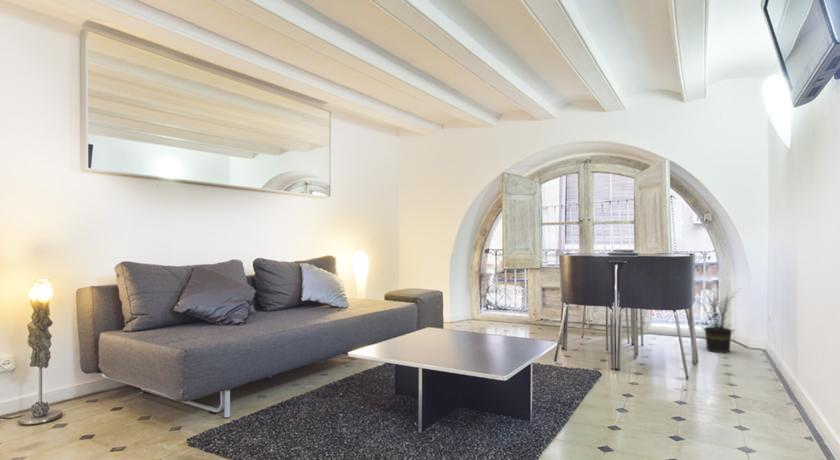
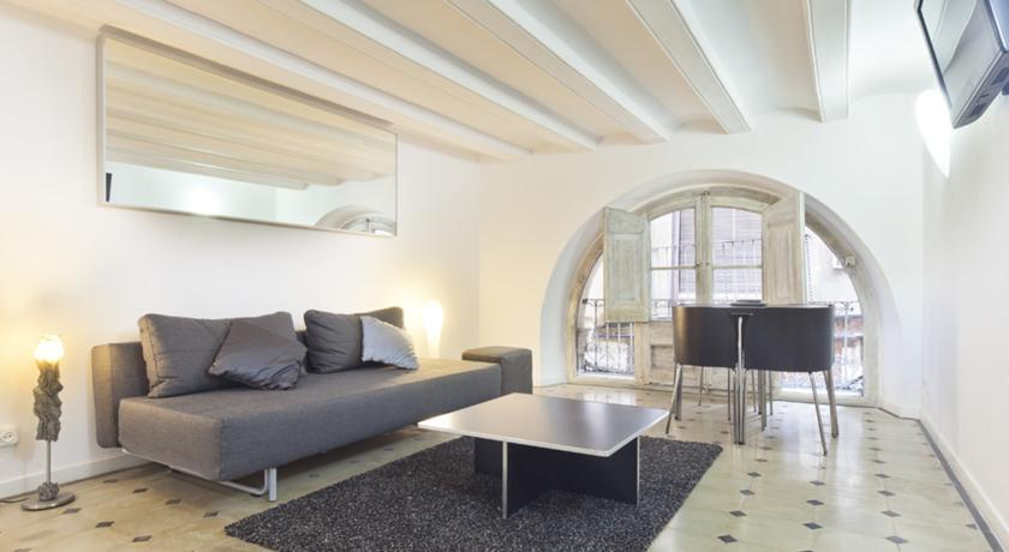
- potted plant [695,284,740,354]
